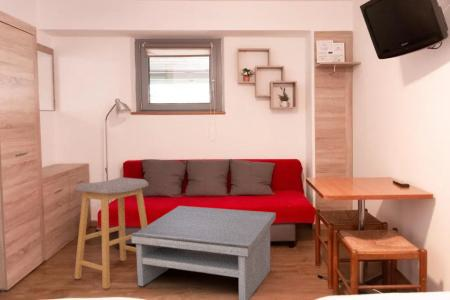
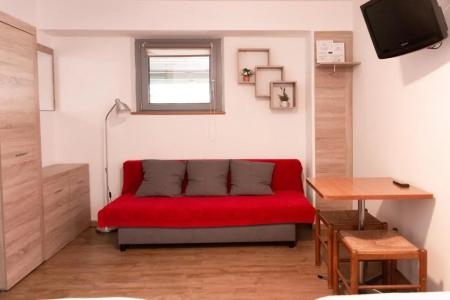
- coffee table [130,205,277,300]
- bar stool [73,177,150,290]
